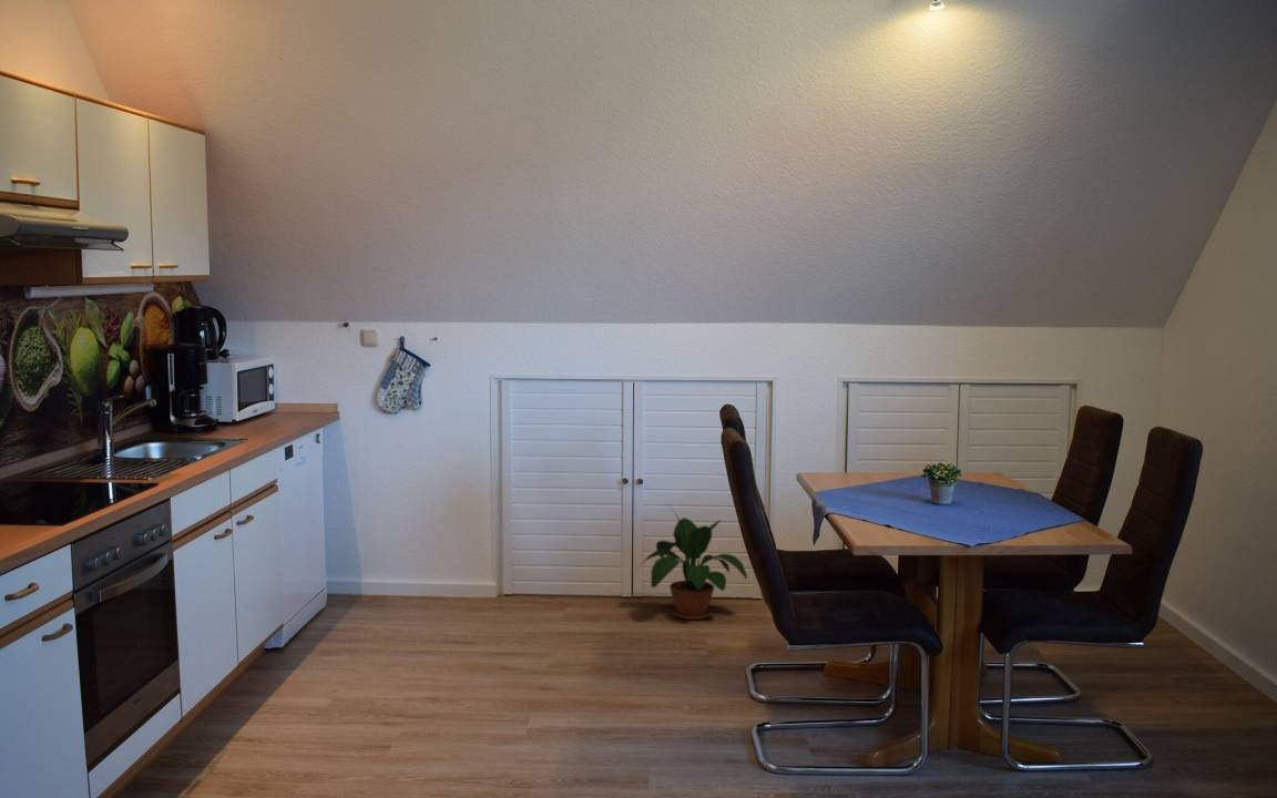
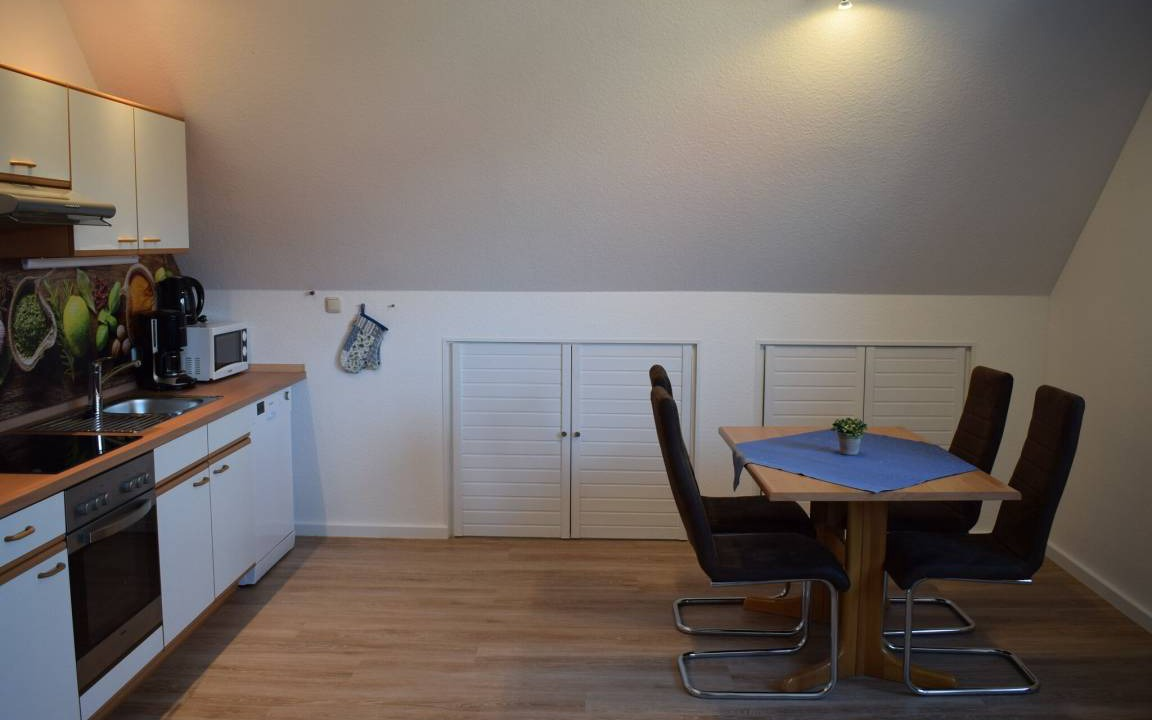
- potted plant [636,501,748,621]
